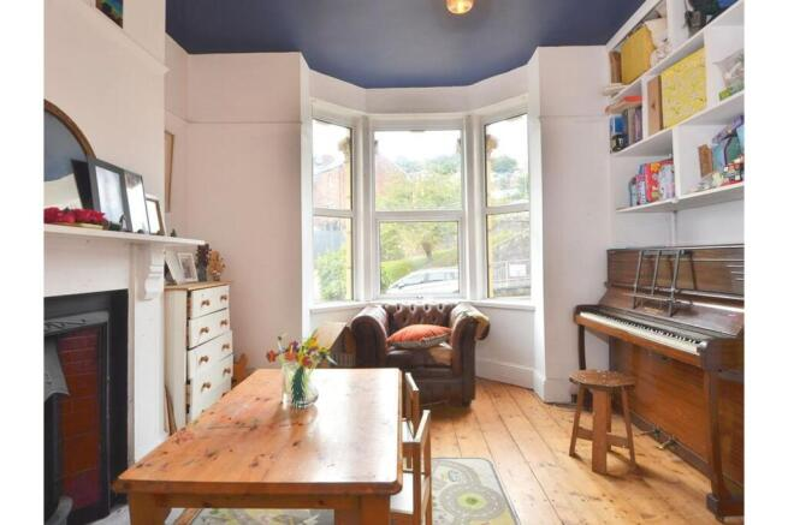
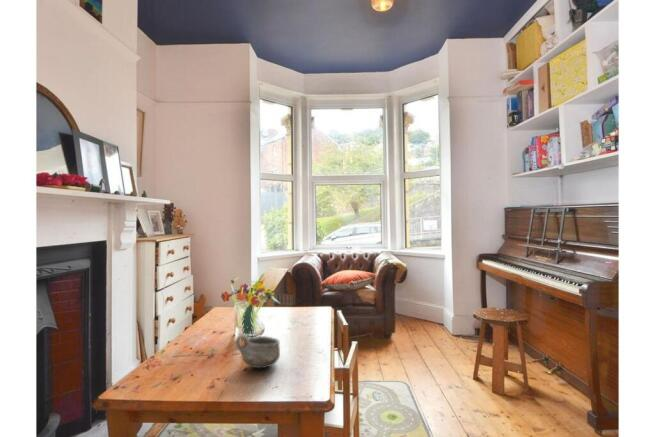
+ bowl [234,332,281,369]
